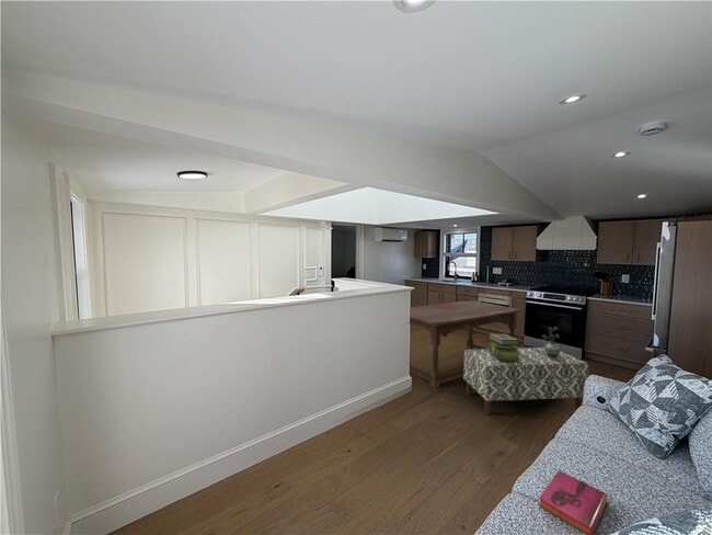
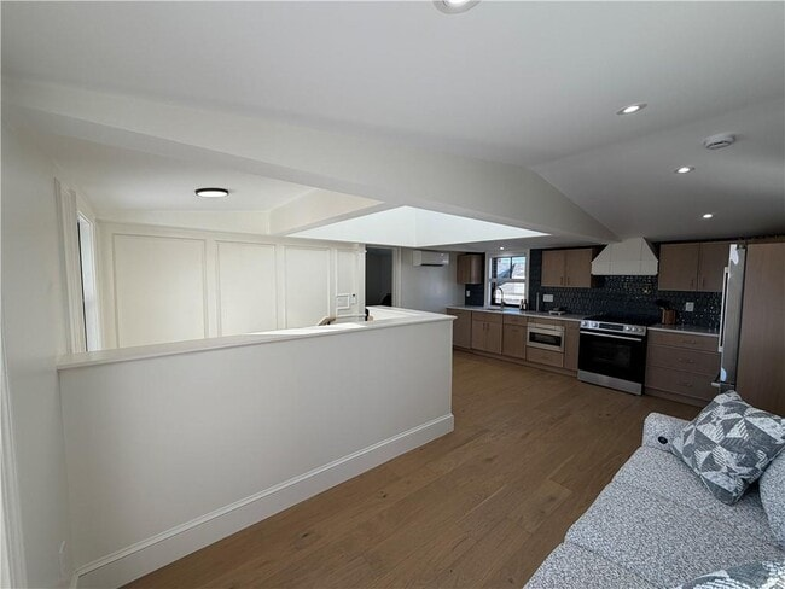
- potted plant [541,326,562,356]
- stack of books [487,333,521,362]
- hardback book [538,469,609,535]
- bench [462,346,589,417]
- dining table [409,299,521,389]
